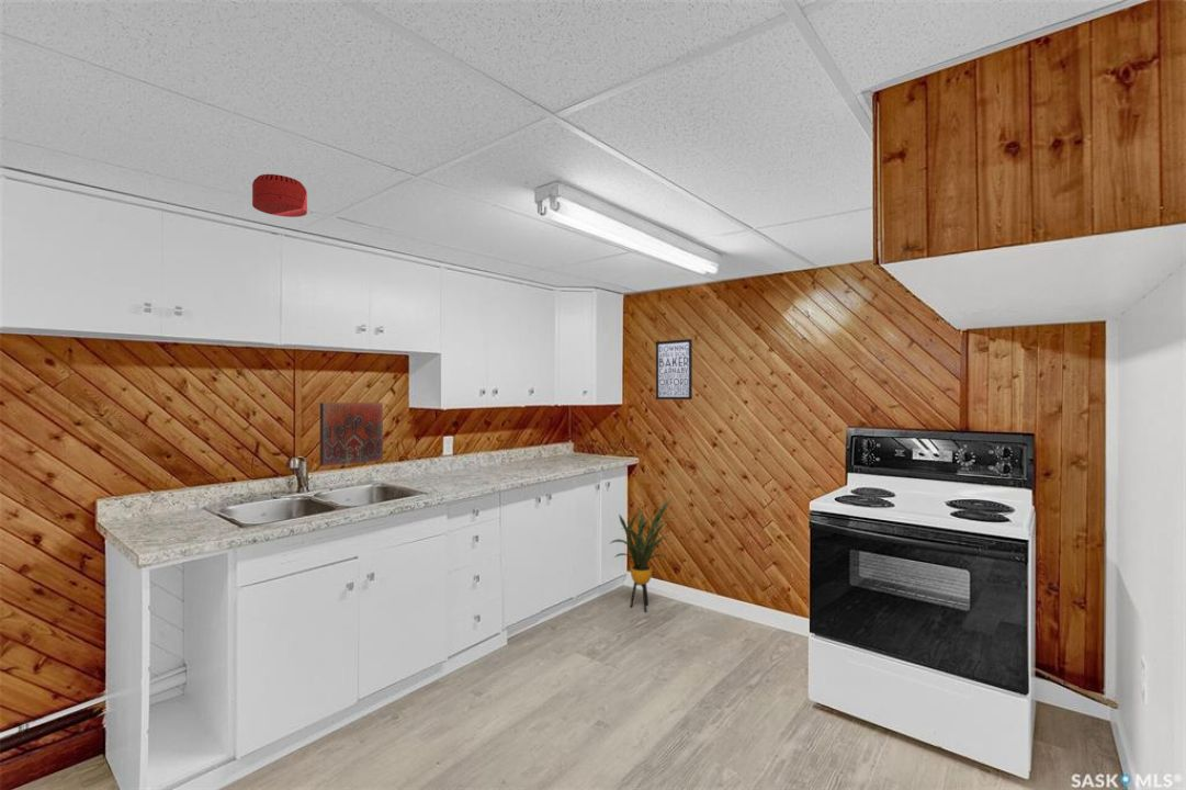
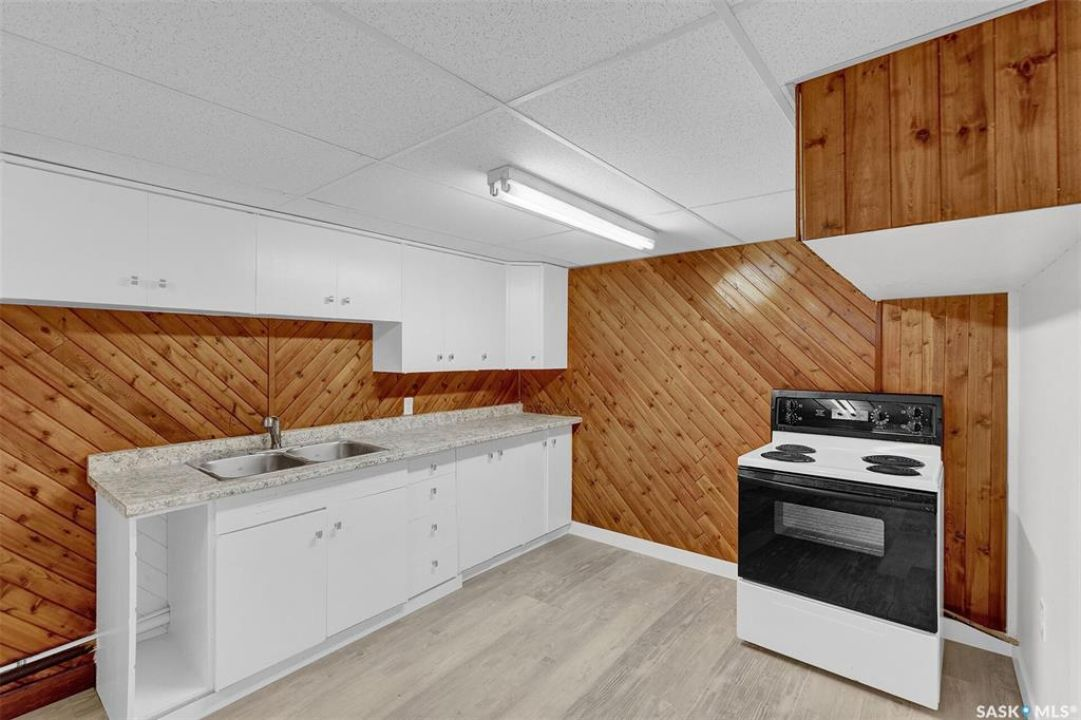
- wall art [655,338,693,400]
- smoke detector [251,173,308,218]
- house plant [608,498,676,612]
- decorative tile [319,402,384,467]
